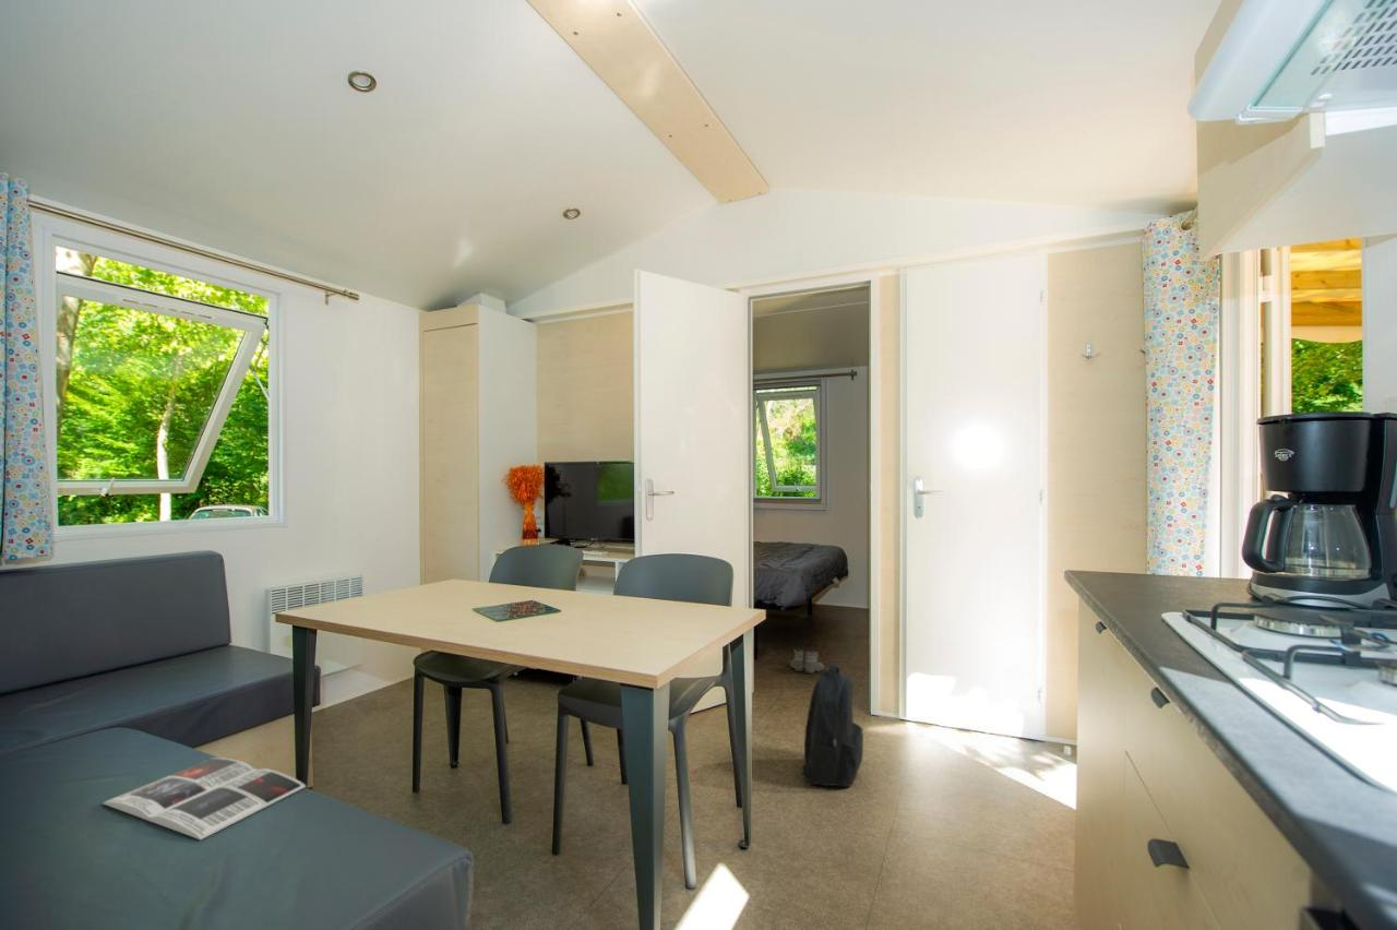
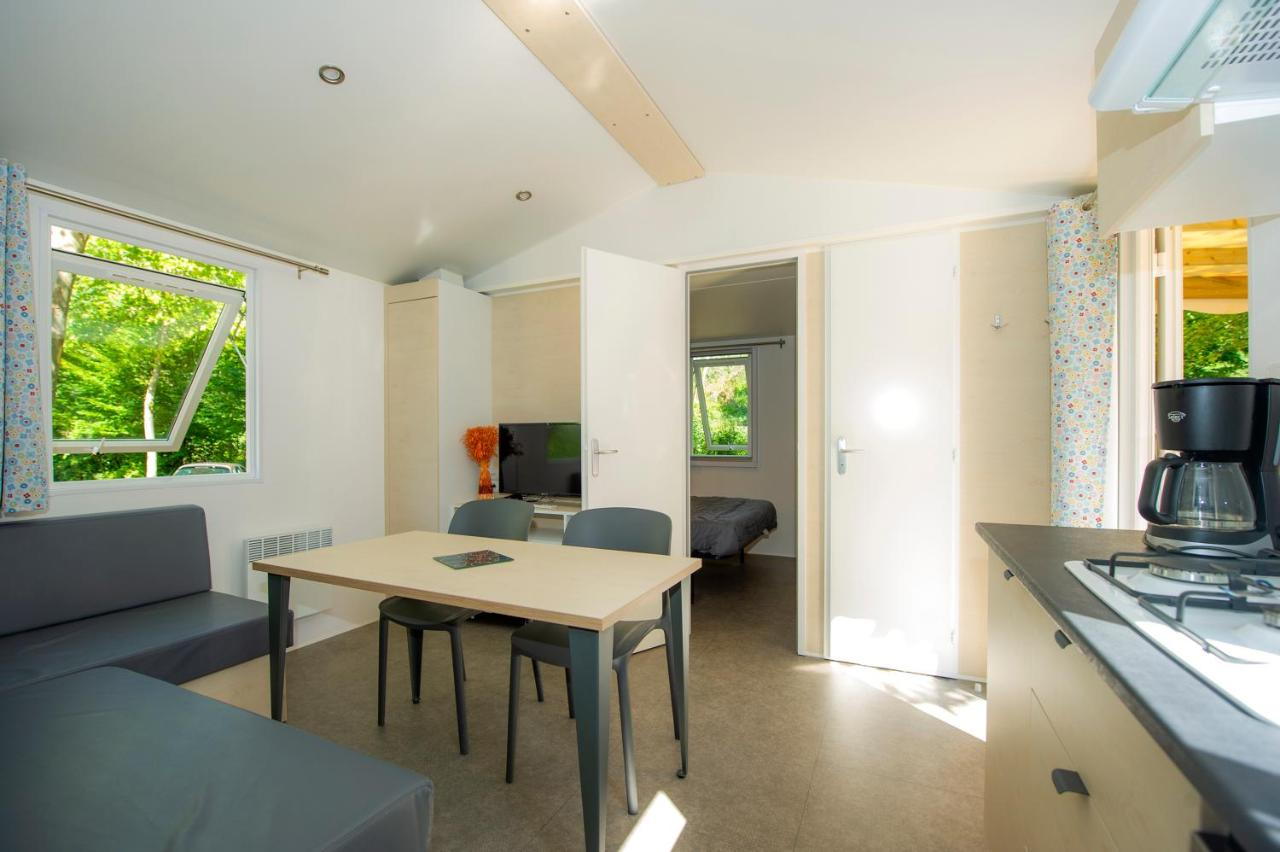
- magazine [102,756,307,840]
- backpack [800,664,864,788]
- boots [788,648,825,675]
